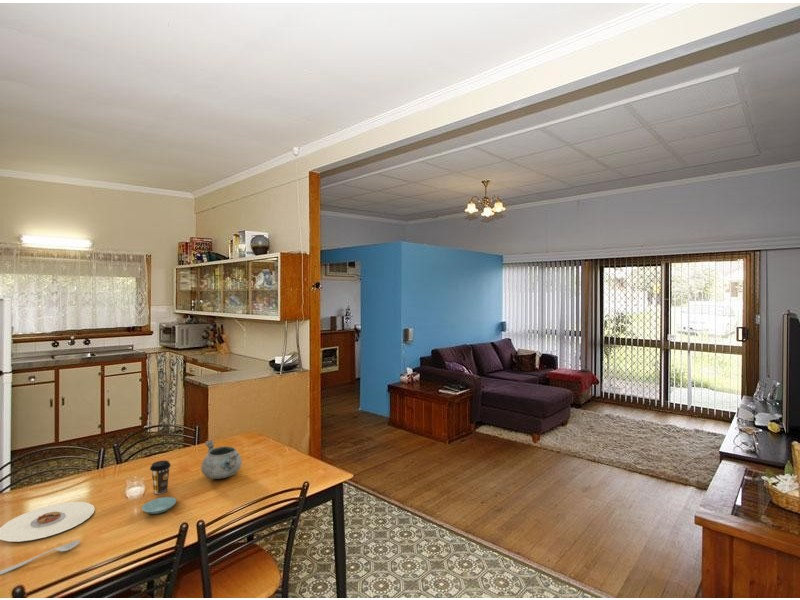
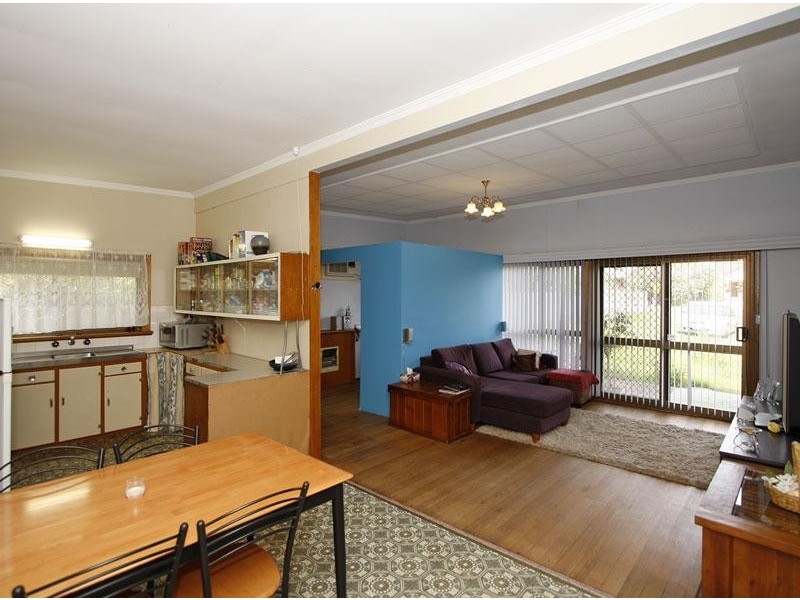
- decorative bowl [200,439,243,480]
- coffee cup [149,460,172,495]
- saucer [141,496,177,515]
- spoon [0,539,81,576]
- plate [0,501,96,543]
